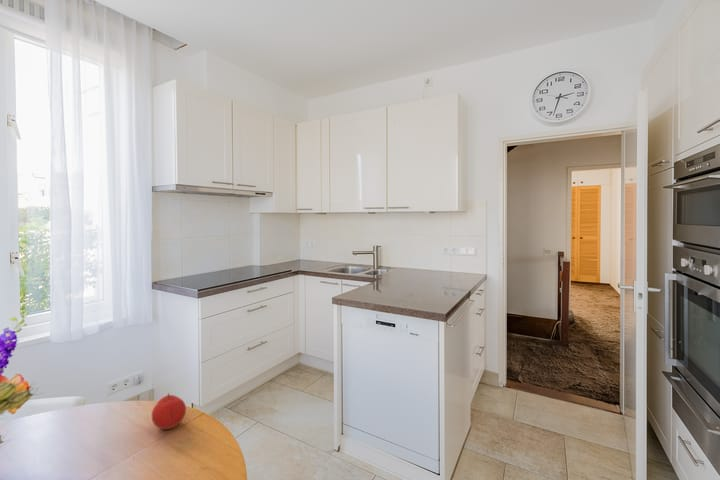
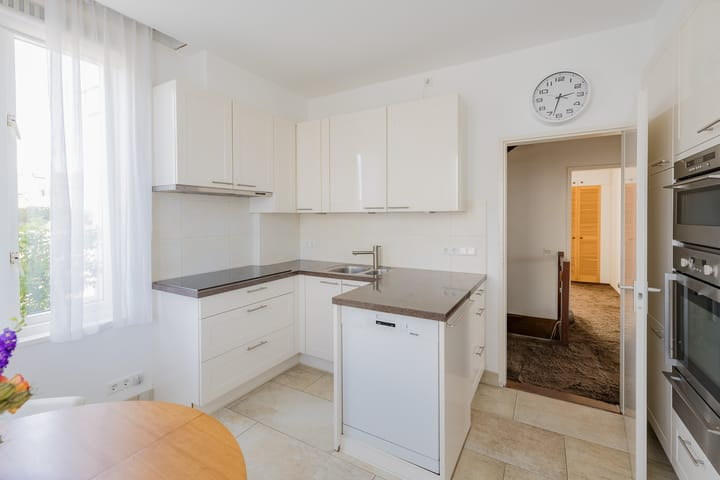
- fruit [151,392,187,430]
